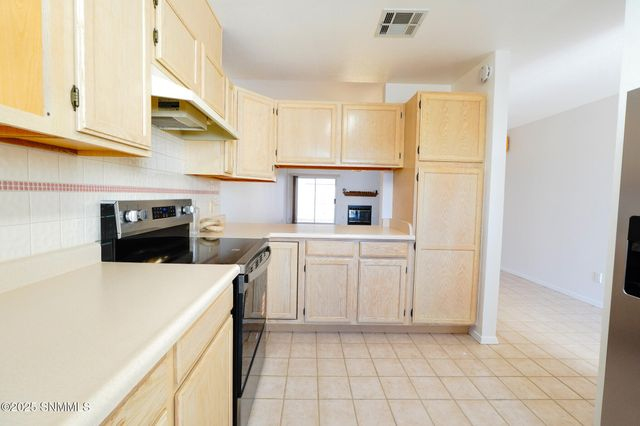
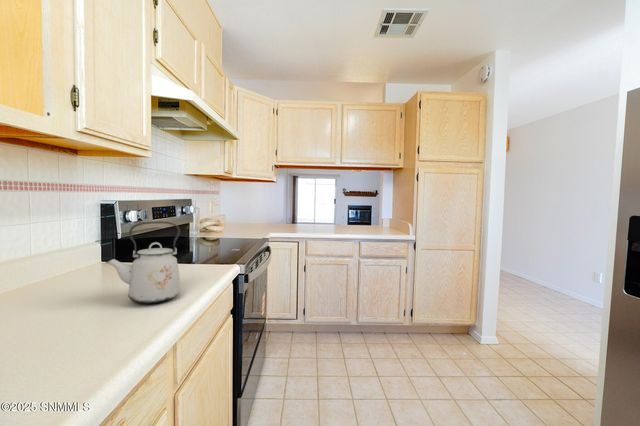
+ kettle [105,220,182,305]
